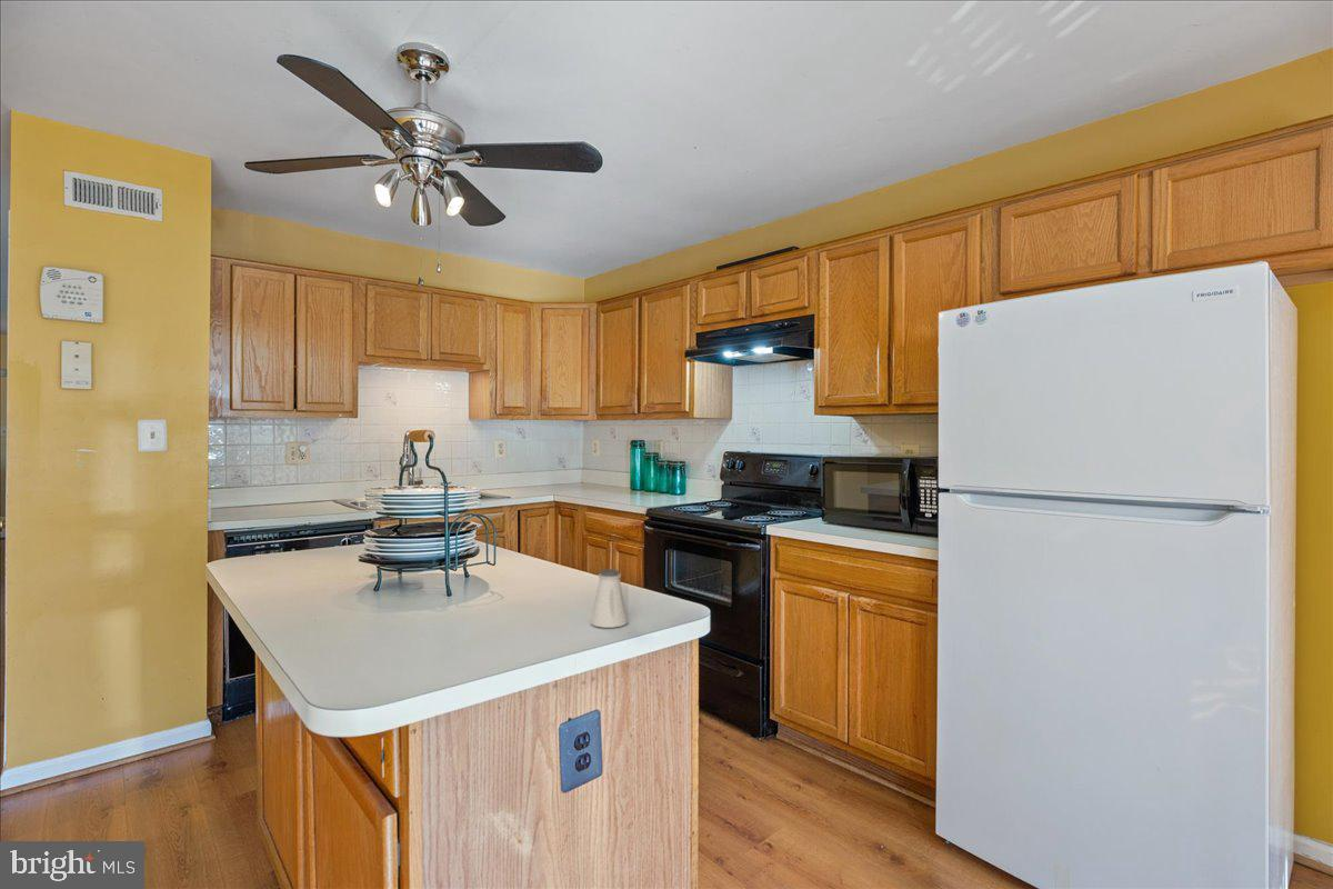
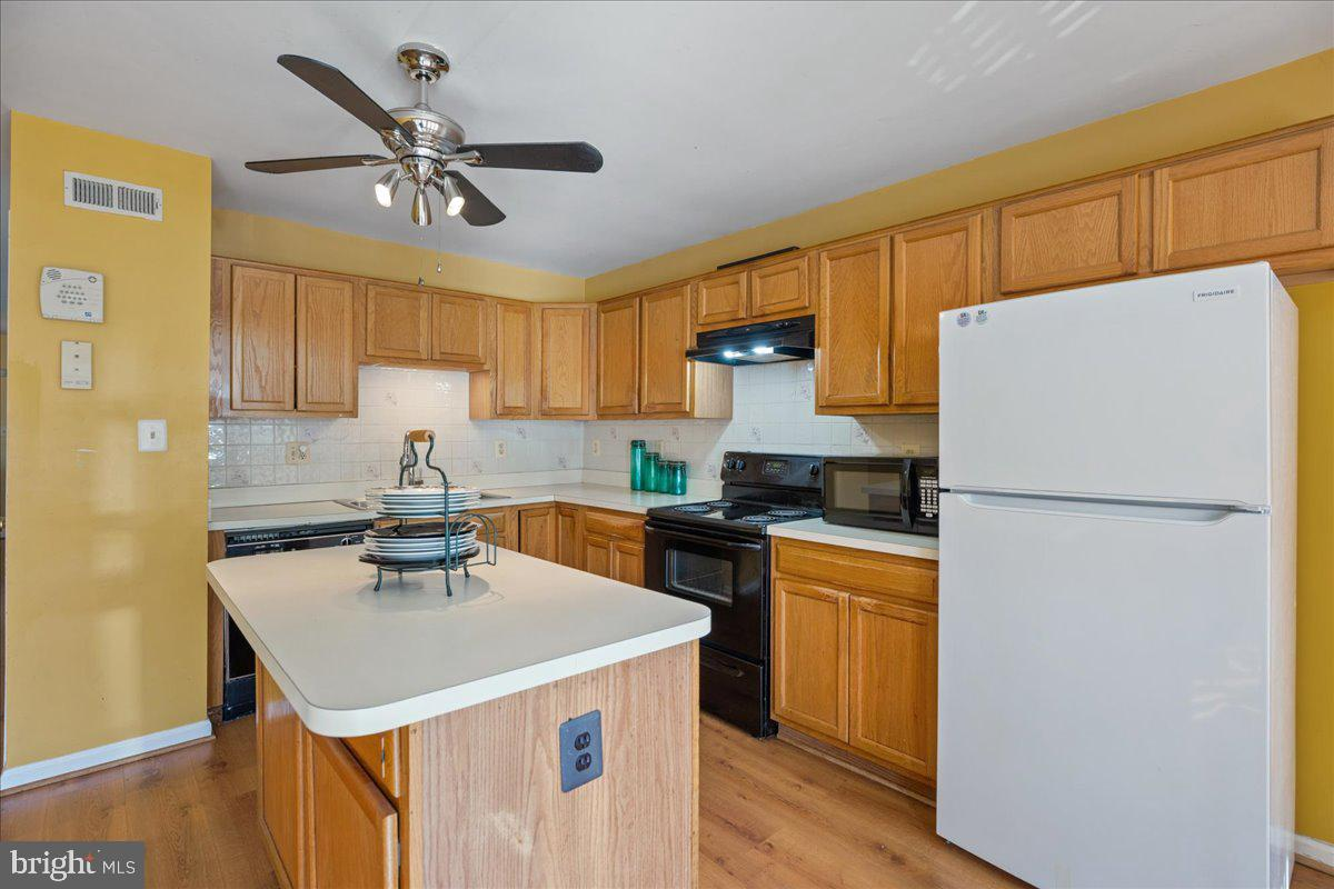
- saltshaker [590,568,629,629]
